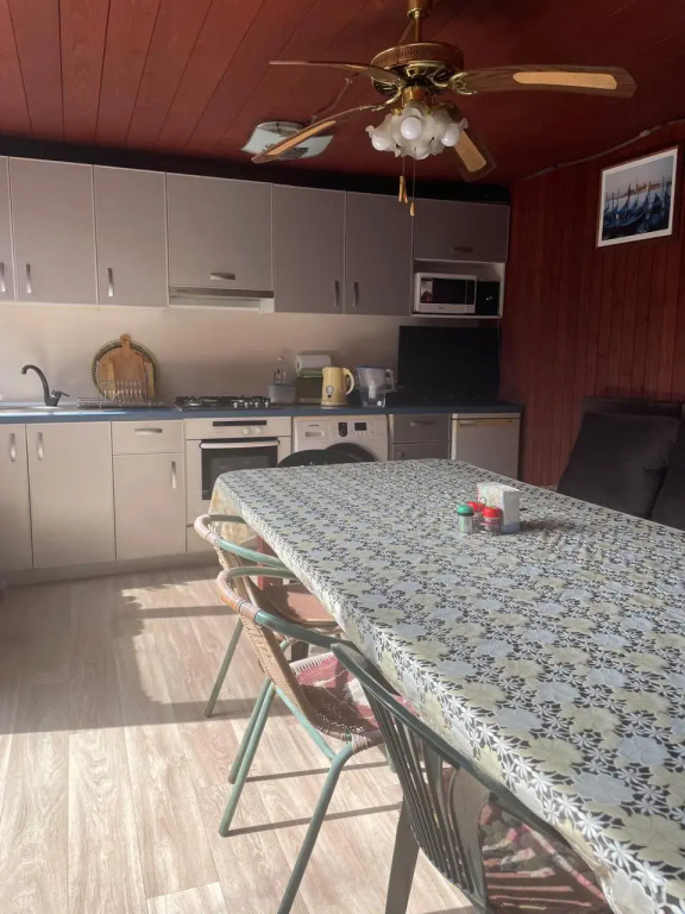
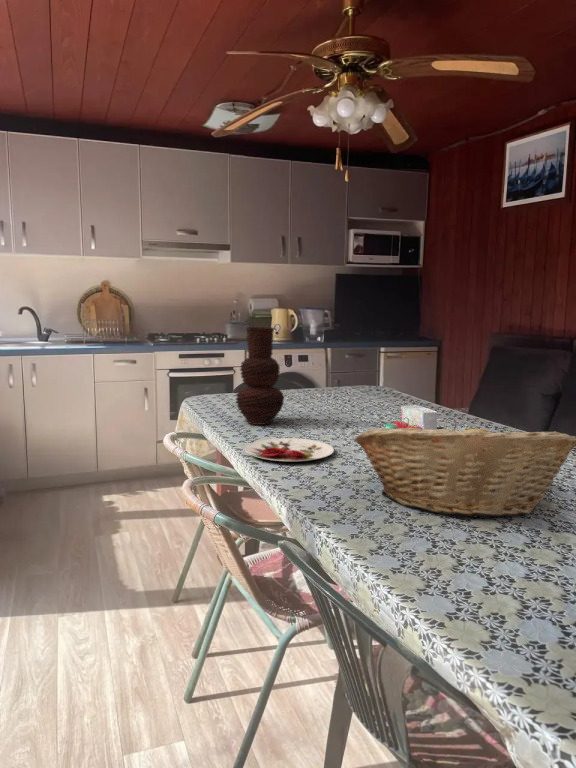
+ plate [244,437,335,462]
+ fruit basket [354,418,576,518]
+ vase [234,326,285,426]
